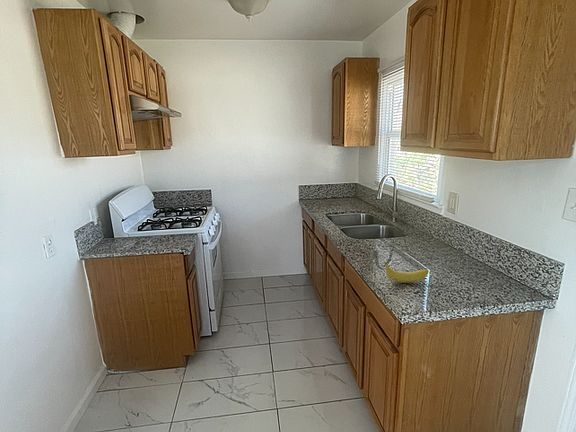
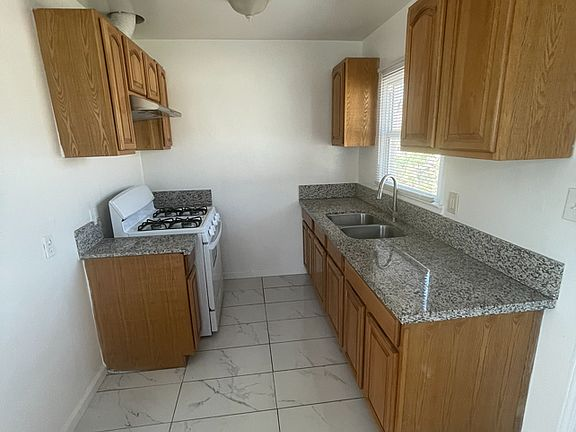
- fruit [383,261,429,284]
